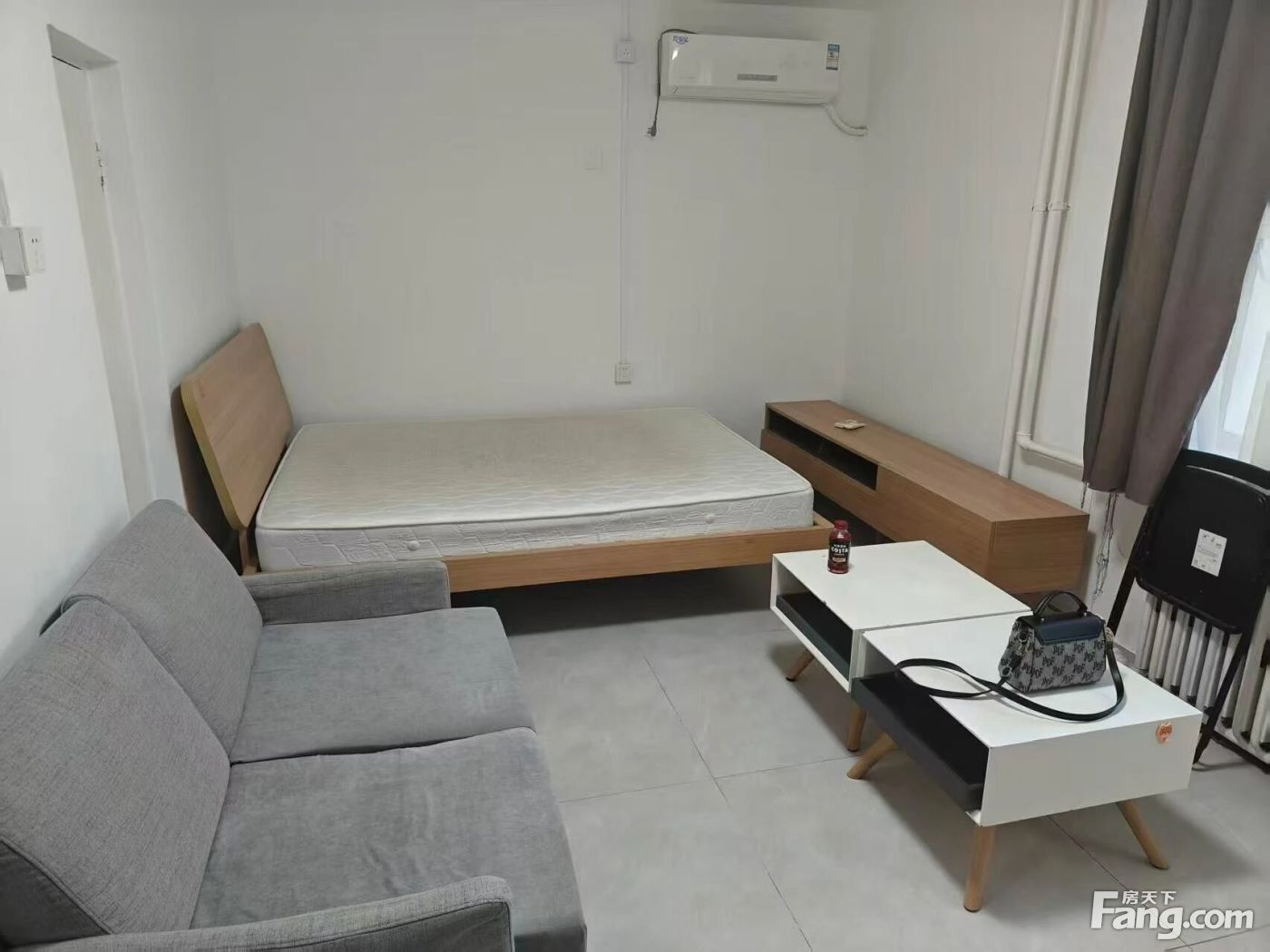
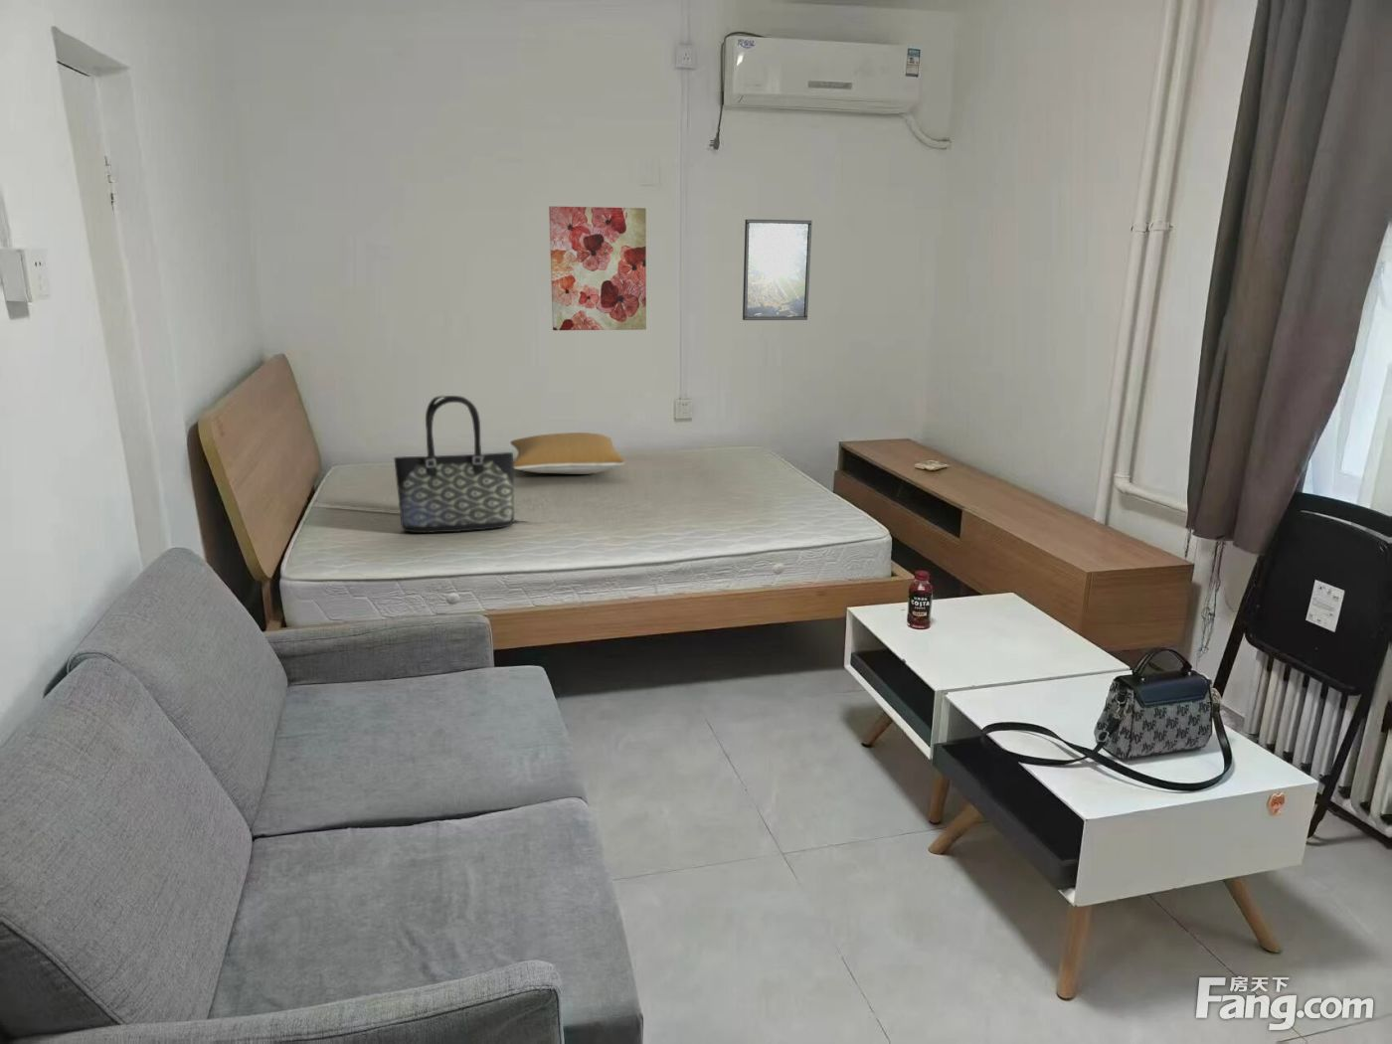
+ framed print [742,218,812,321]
+ wall art [548,205,648,331]
+ tote bag [392,395,515,534]
+ pillow [509,431,626,475]
